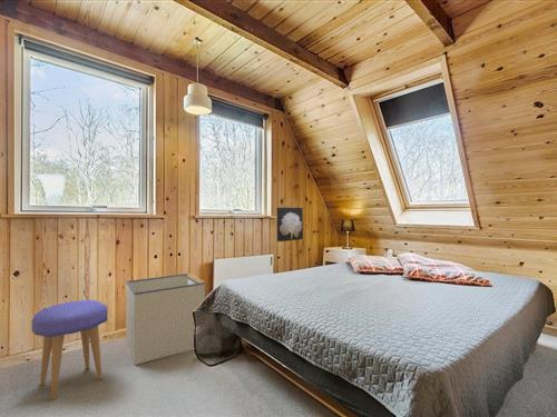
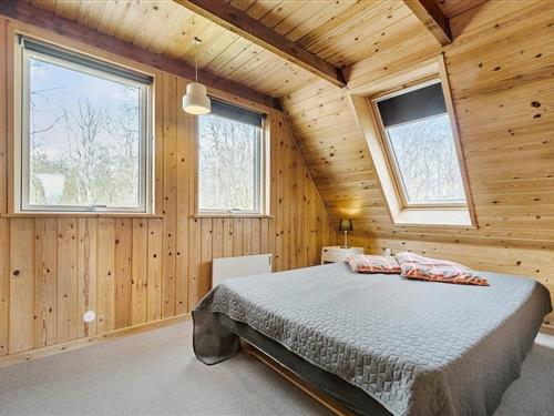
- wall art [276,207,304,242]
- storage bin [125,272,206,366]
- stool [31,299,108,400]
